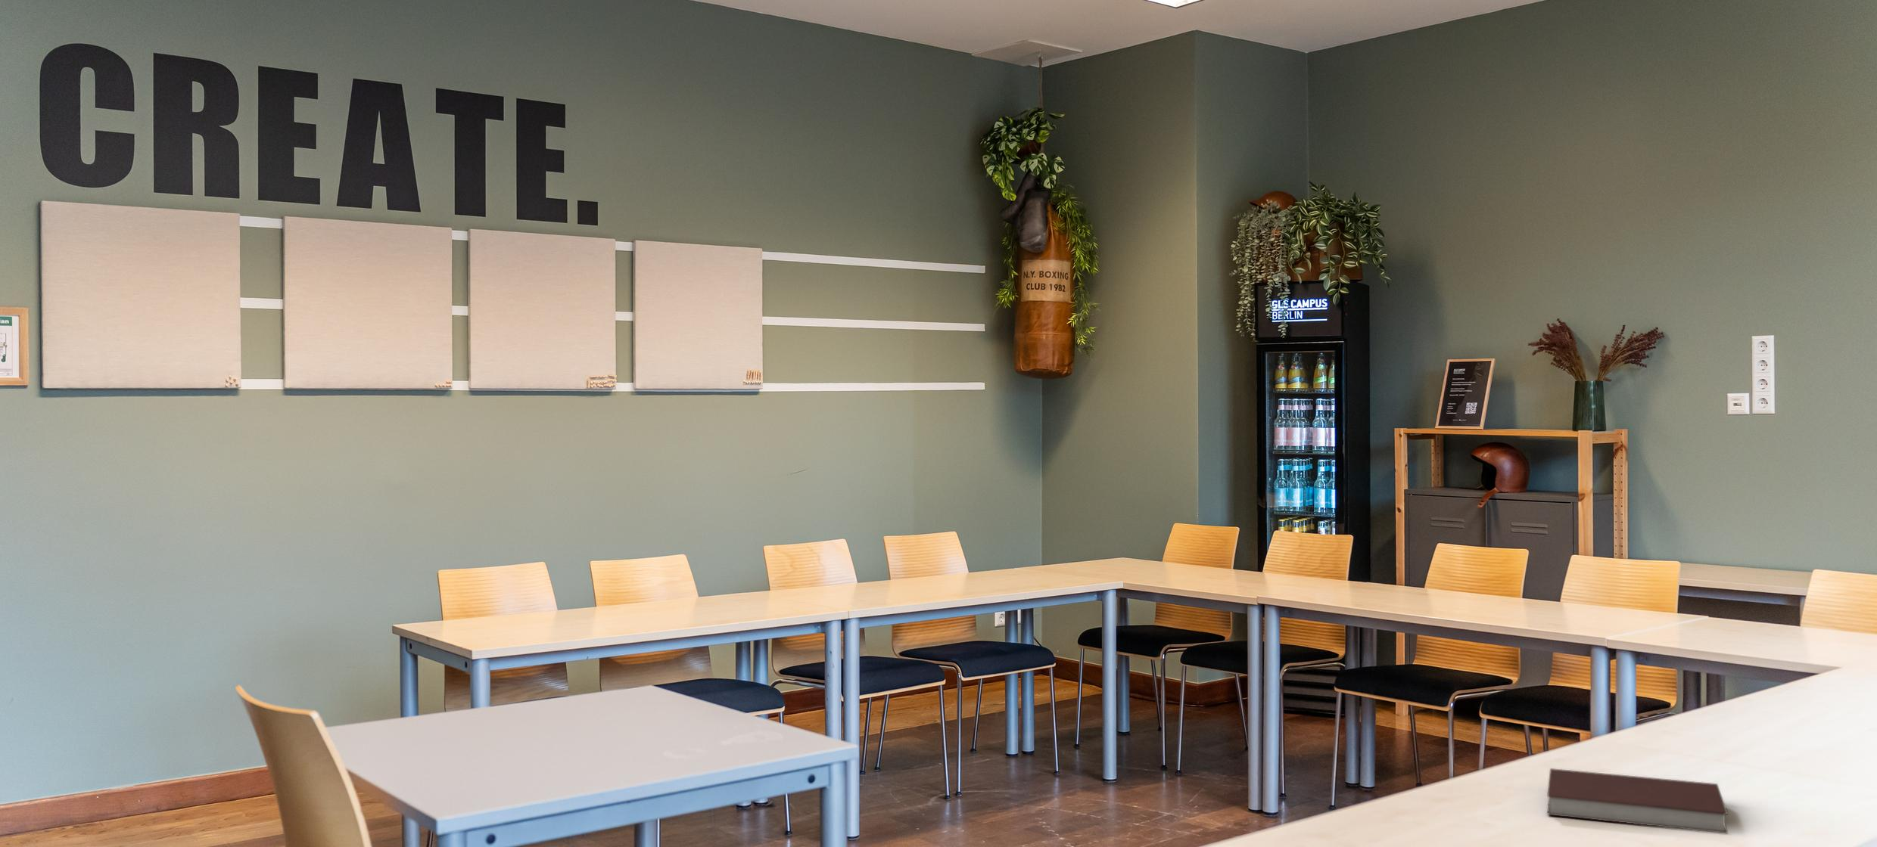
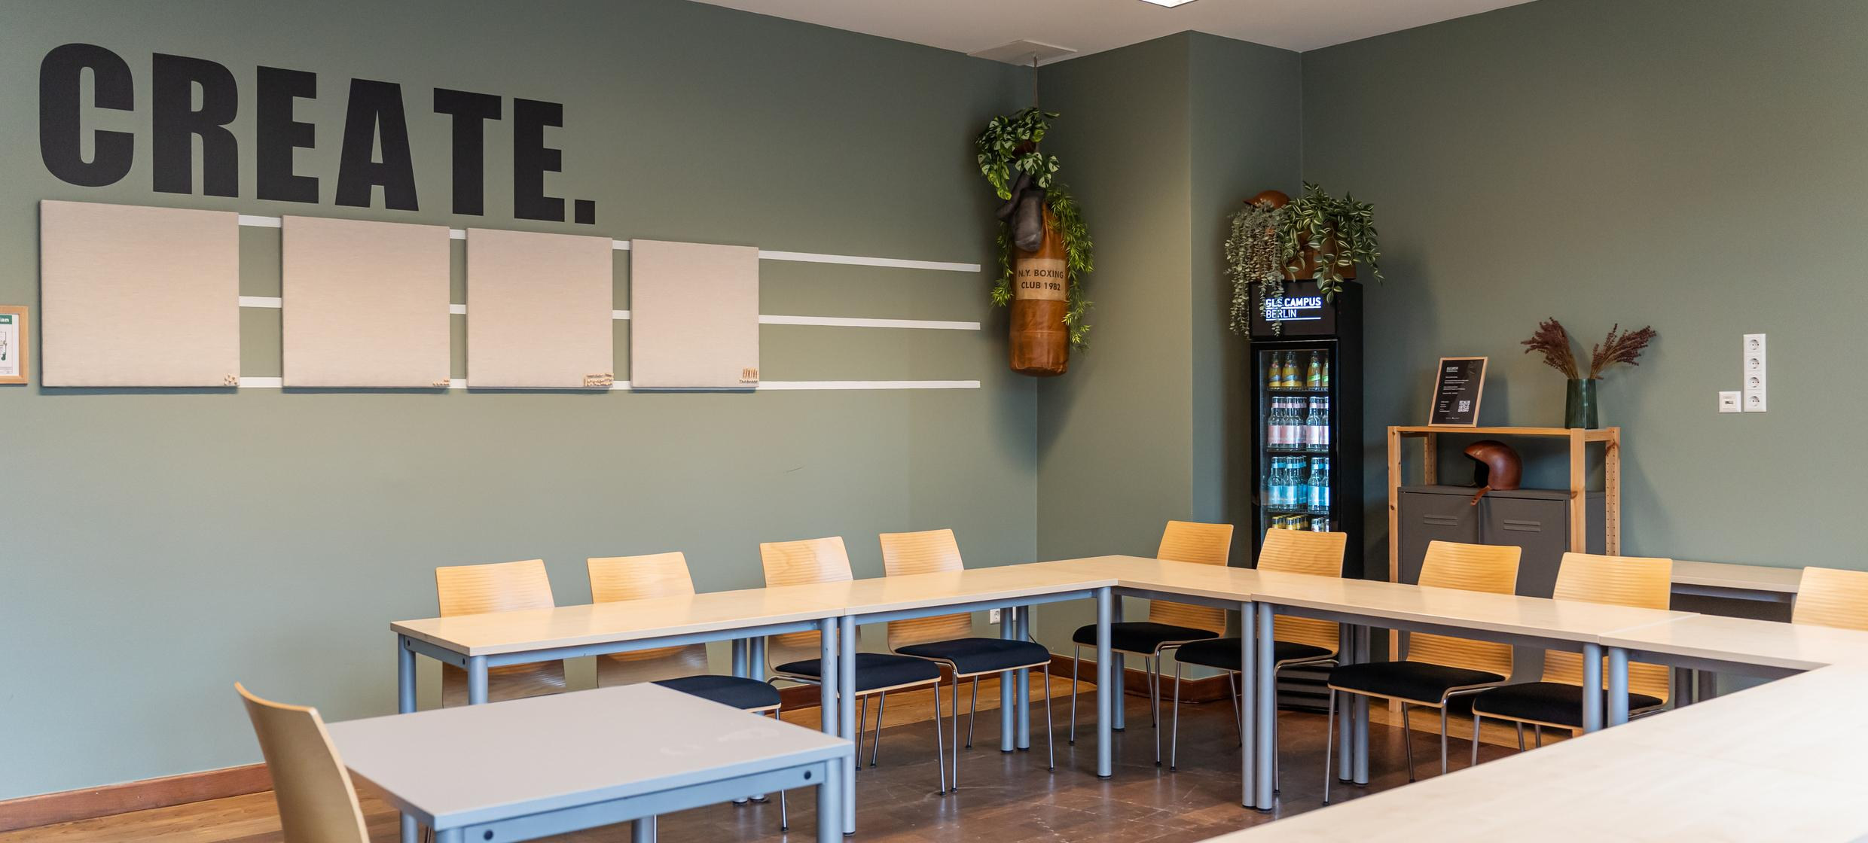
- notebook [1547,768,1729,834]
